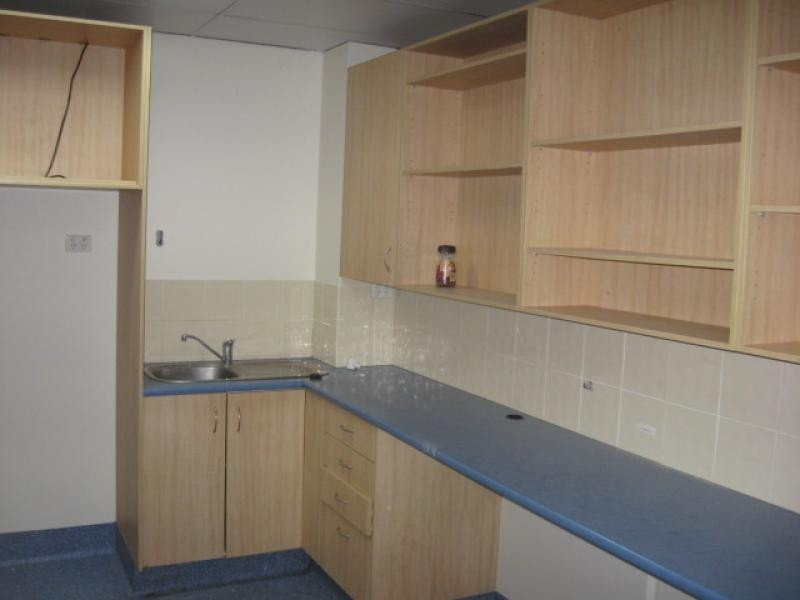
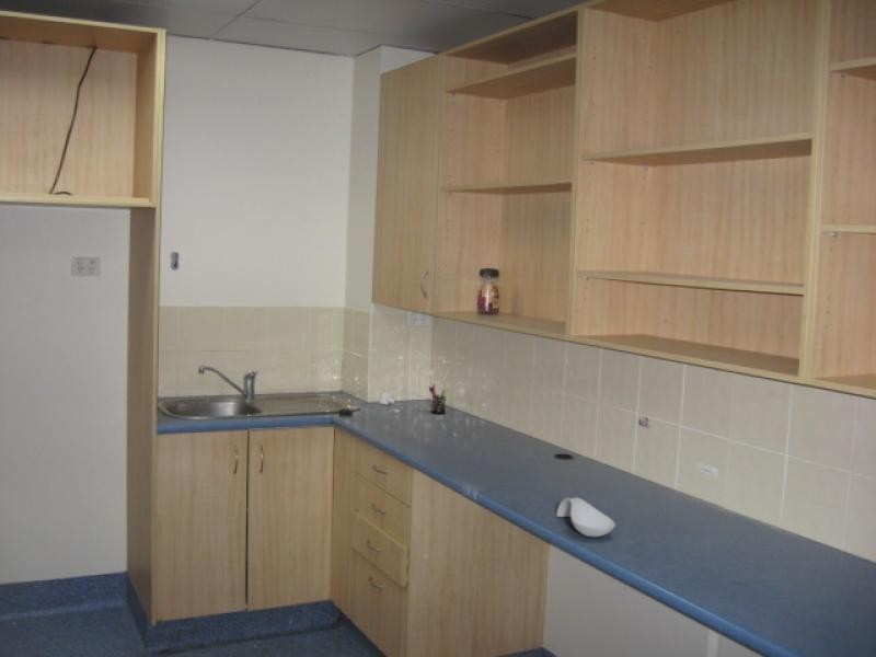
+ pen holder [428,383,450,415]
+ spoon rest [555,496,616,538]
